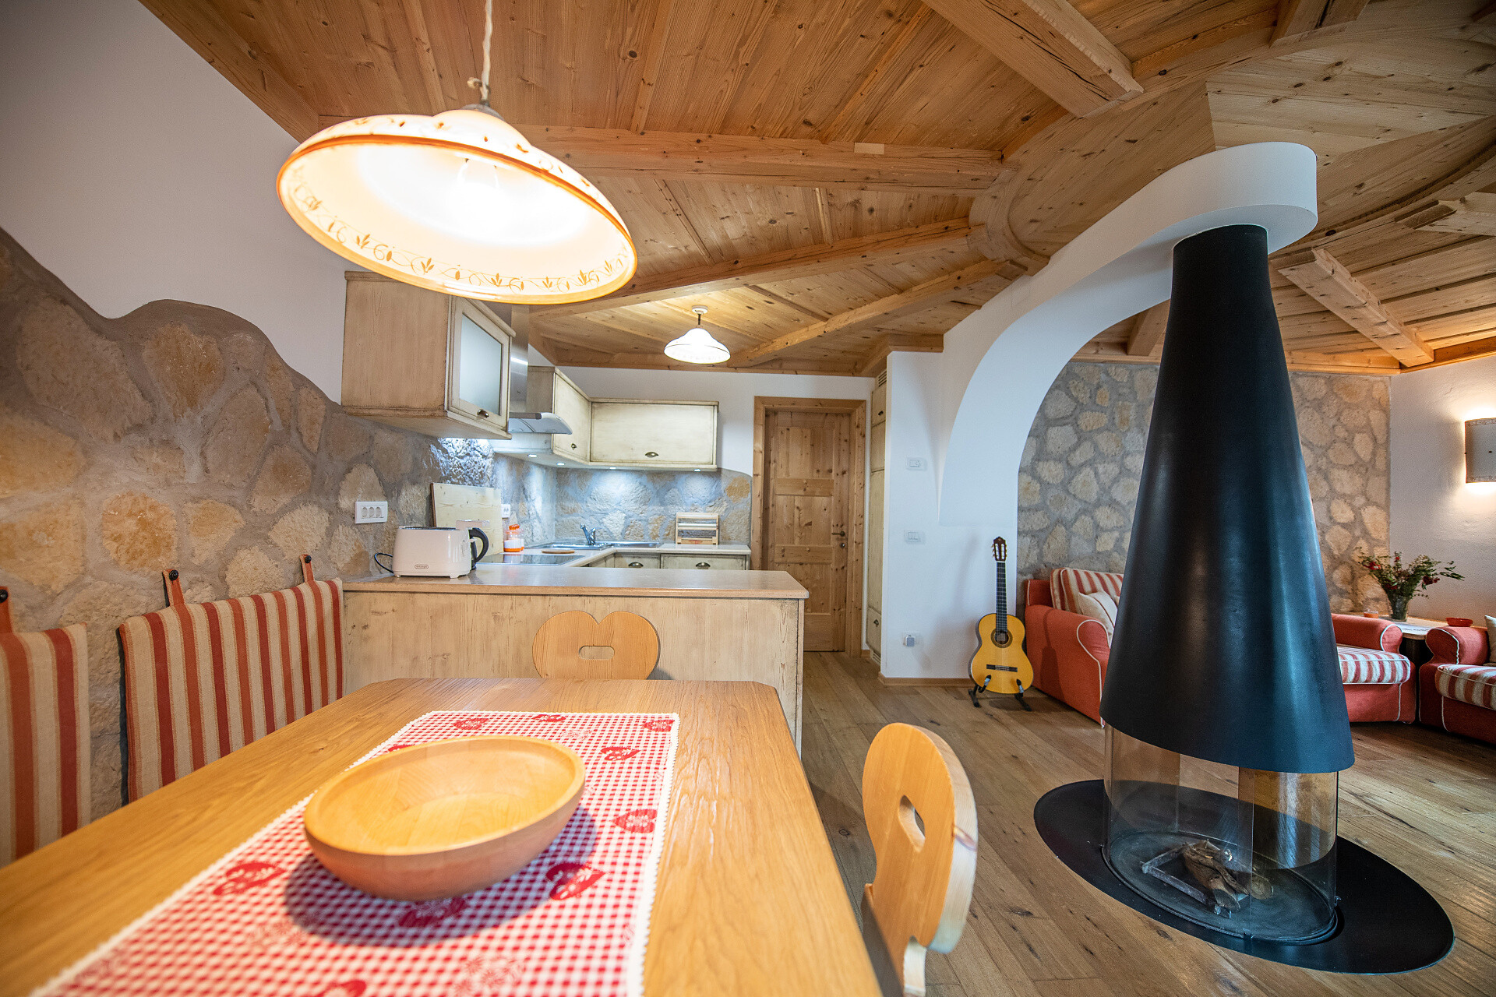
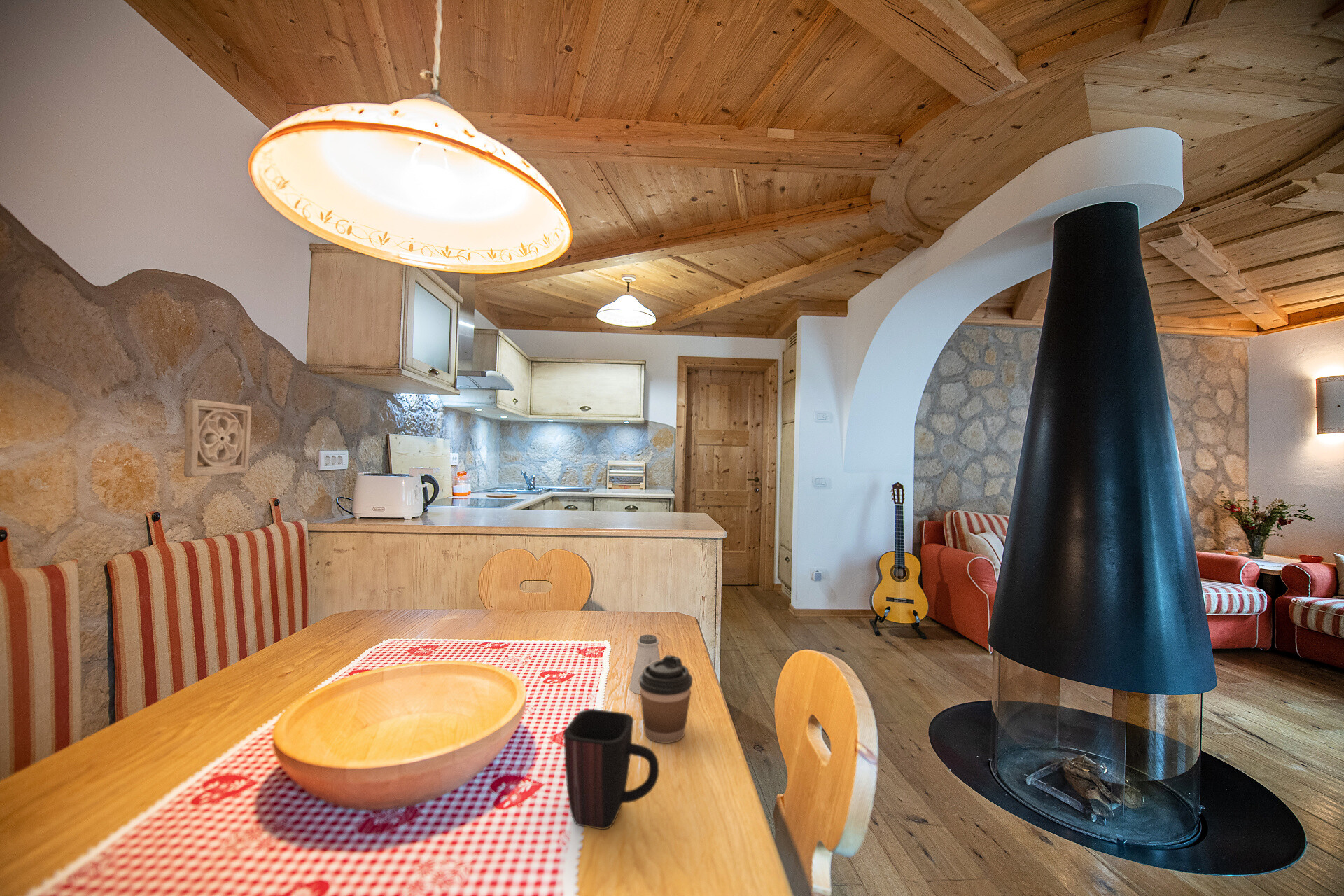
+ coffee cup [638,654,694,744]
+ wall ornament [183,398,253,477]
+ saltshaker [629,634,661,695]
+ mug [563,708,660,830]
